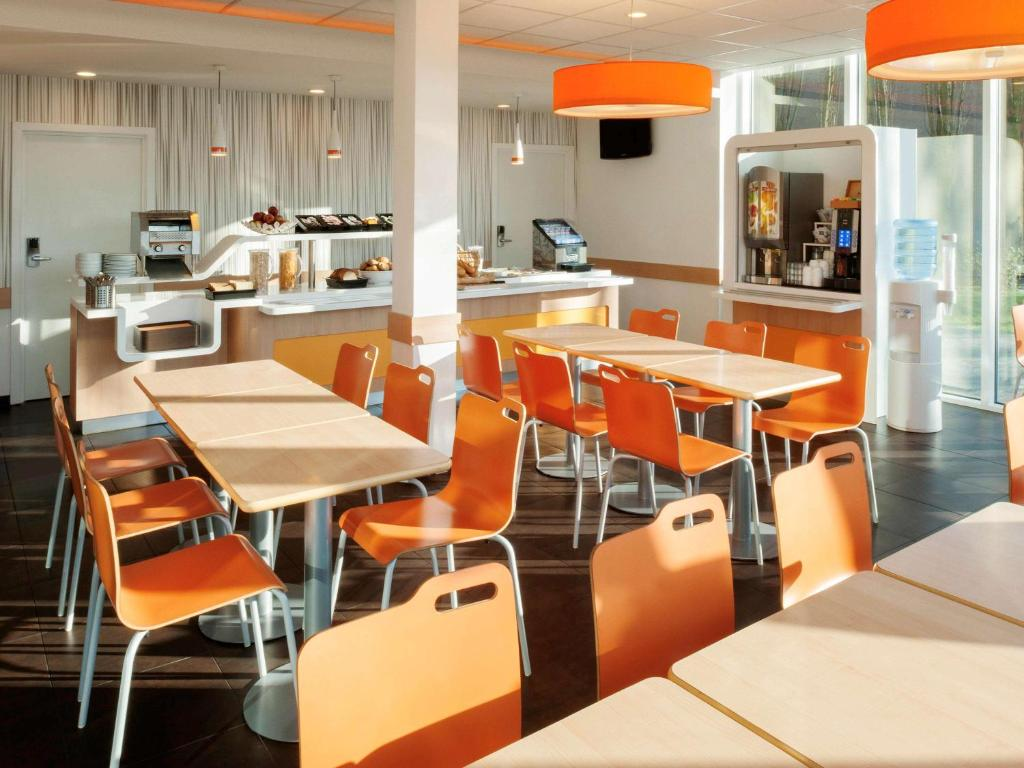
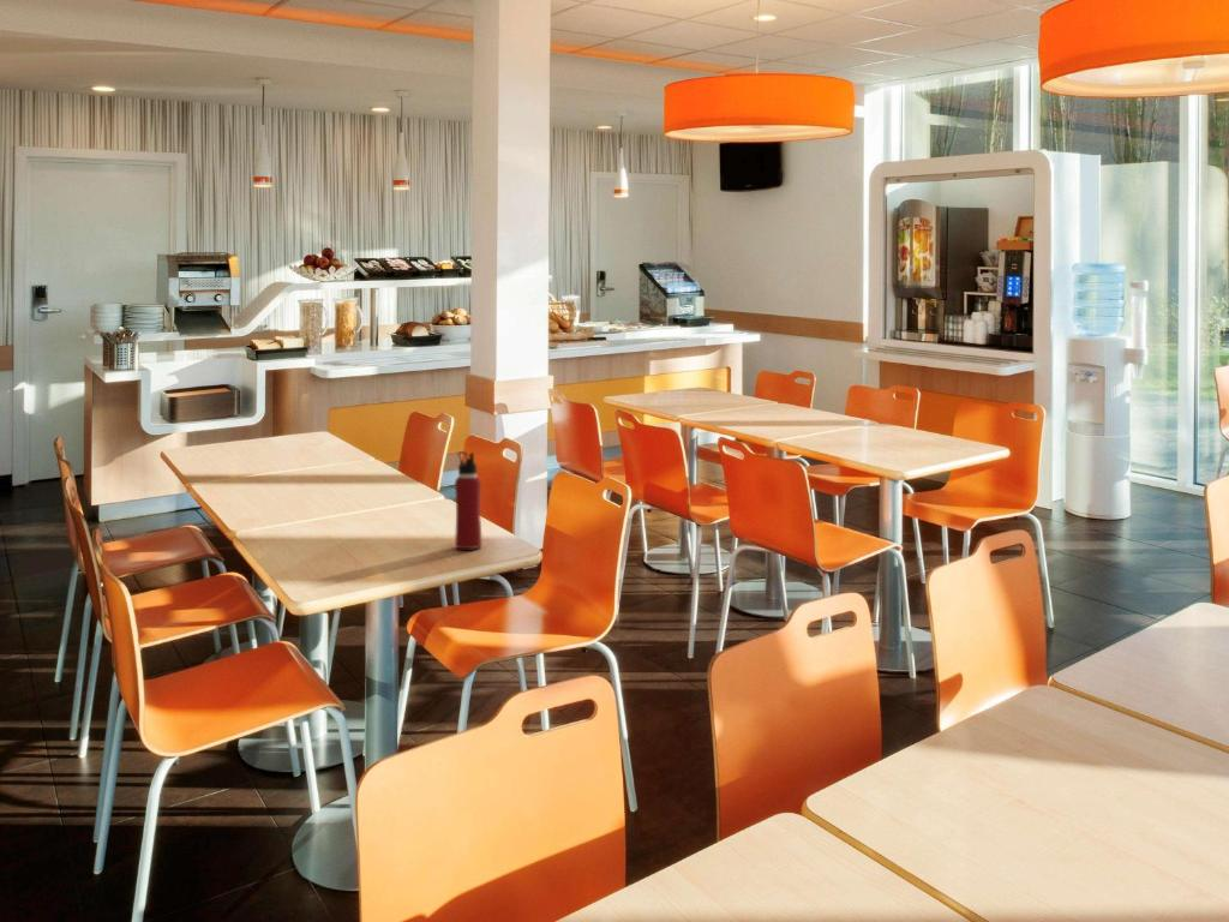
+ water bottle [454,450,482,550]
